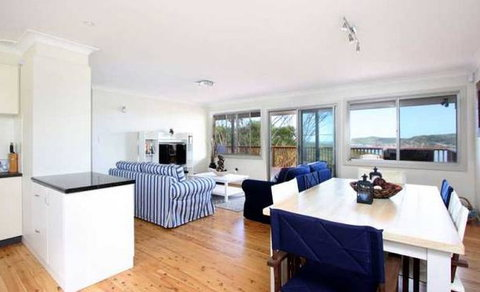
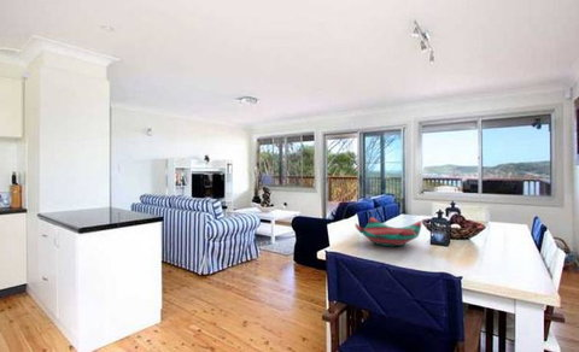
+ decorative bowl [355,216,422,247]
